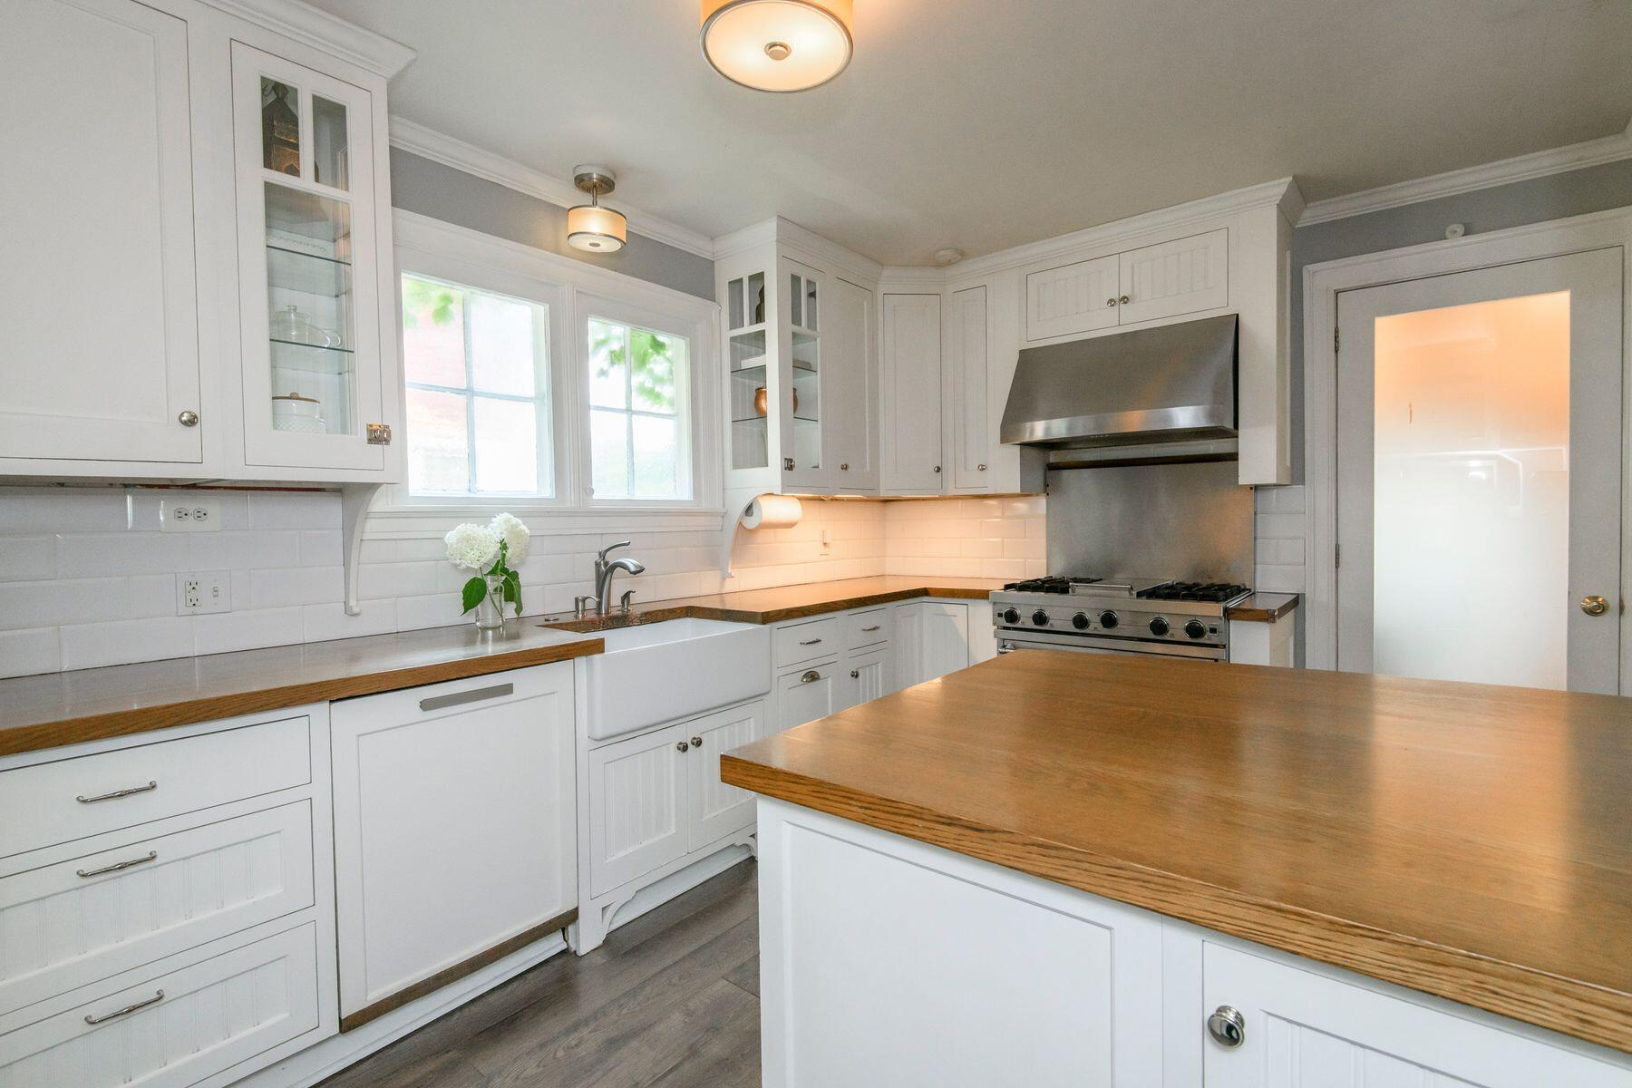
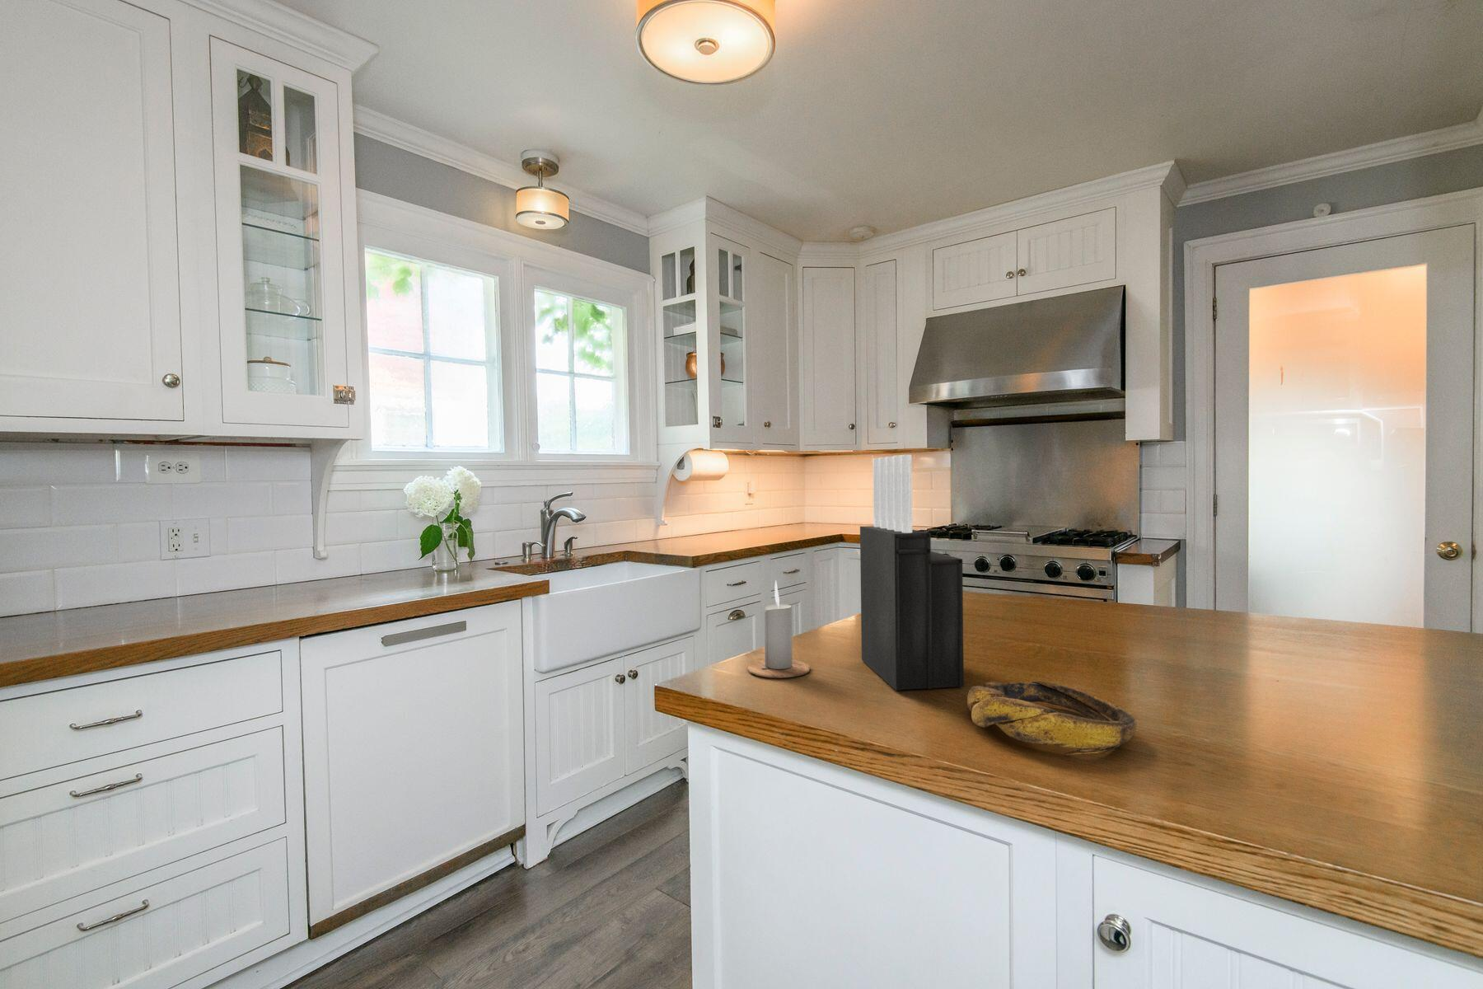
+ knife block [860,454,964,691]
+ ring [967,680,1138,756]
+ candle [747,581,811,679]
